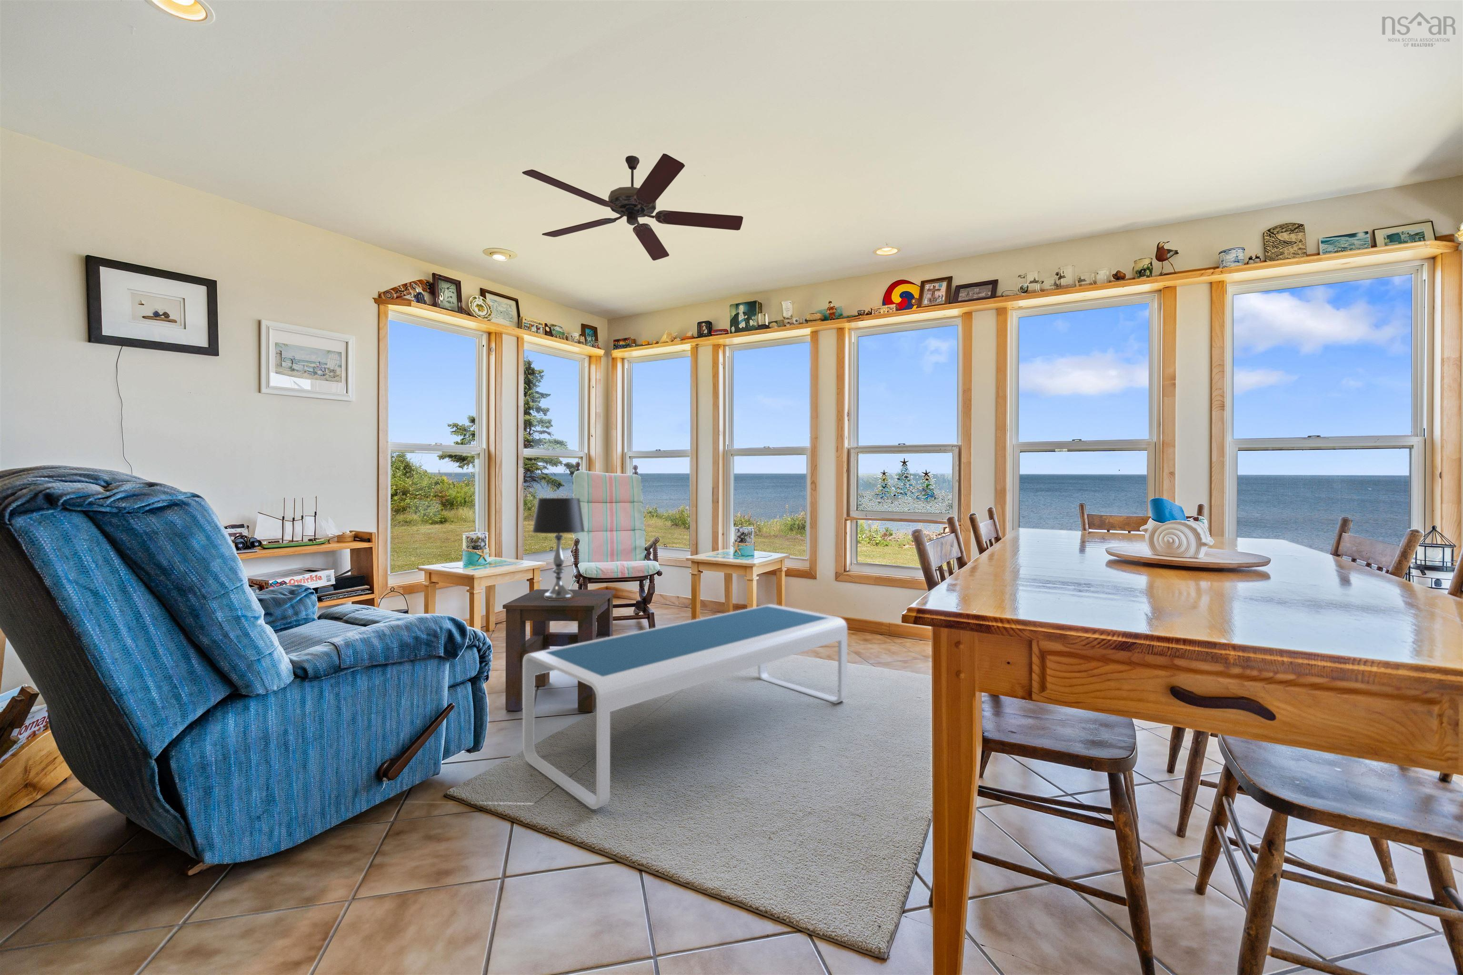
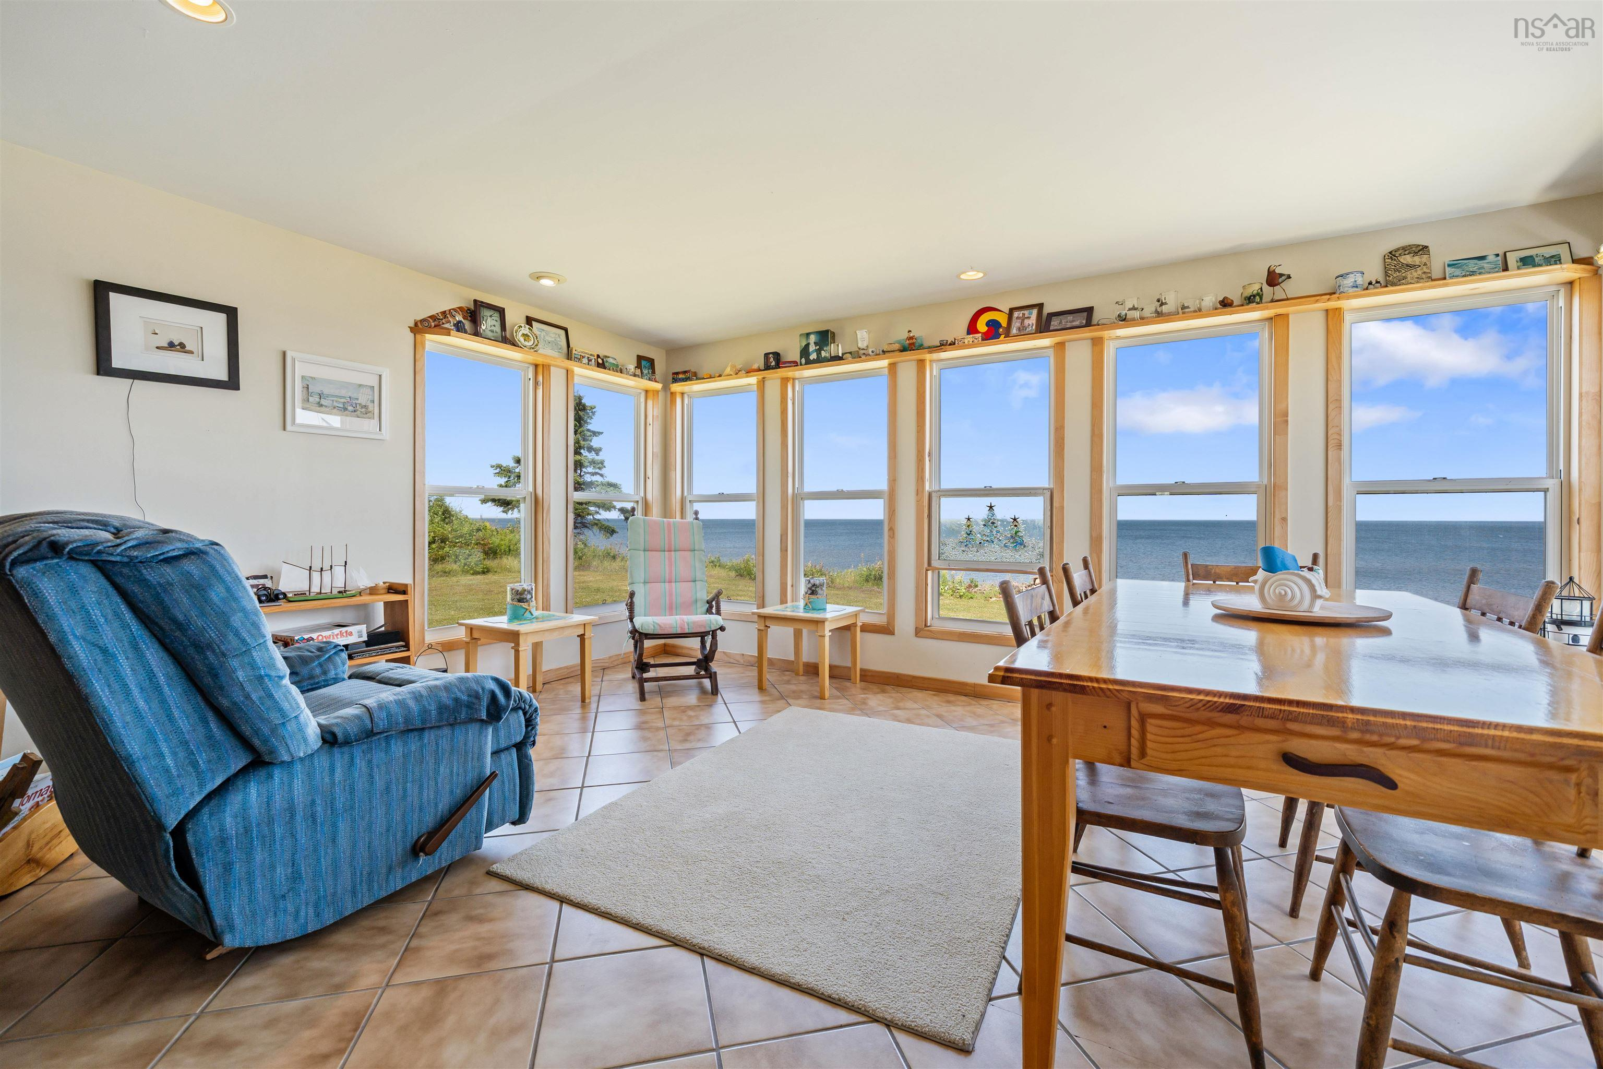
- coffee table [521,604,848,810]
- table lamp [531,497,586,600]
- side table [502,589,616,713]
- ceiling fan [521,153,743,261]
